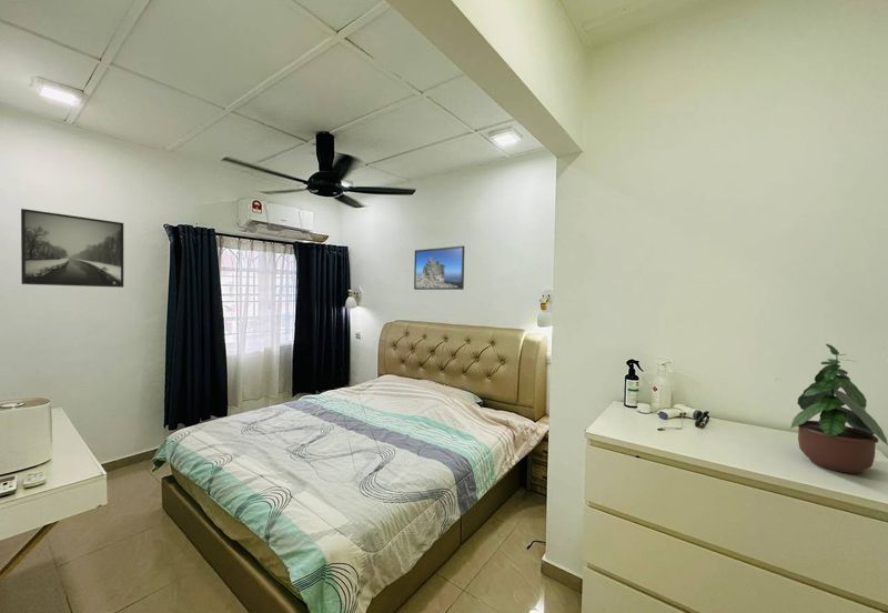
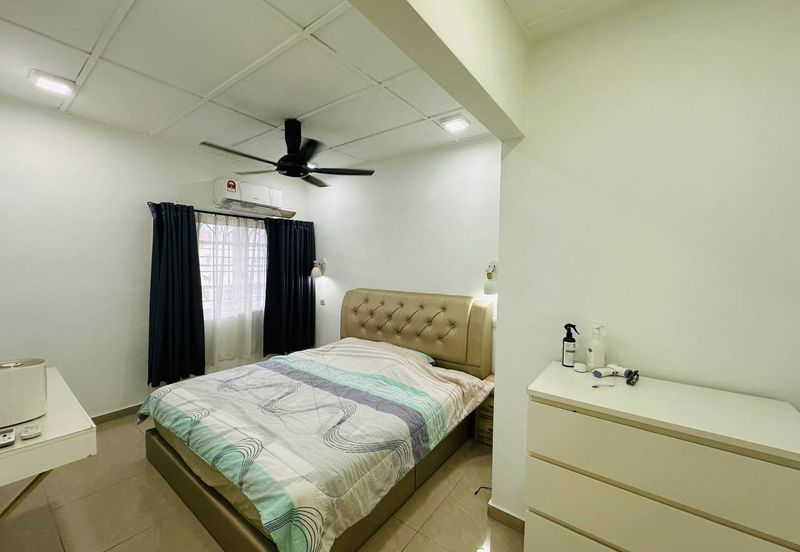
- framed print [20,208,124,289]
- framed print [413,245,465,291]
- potted plant [789,343,888,474]
